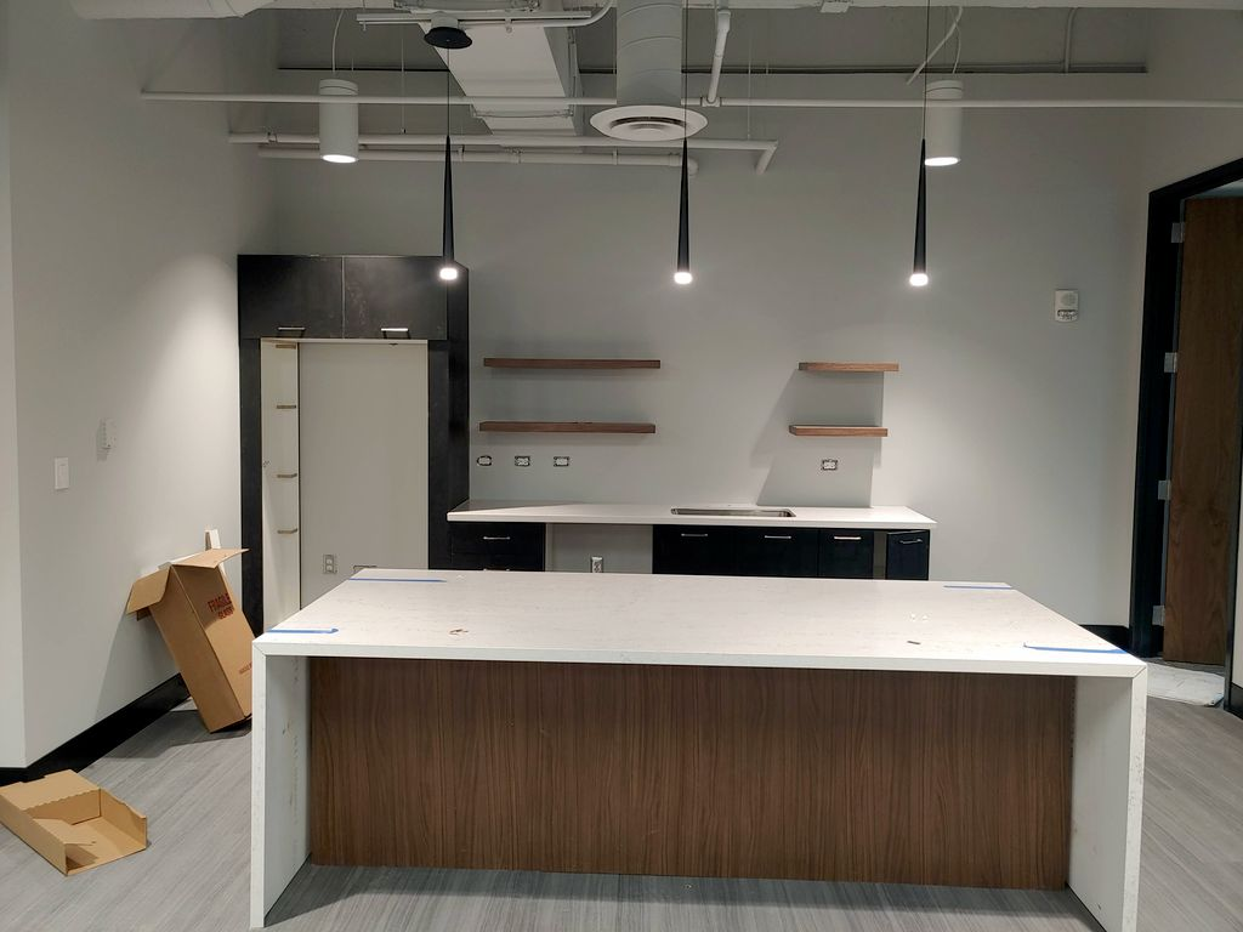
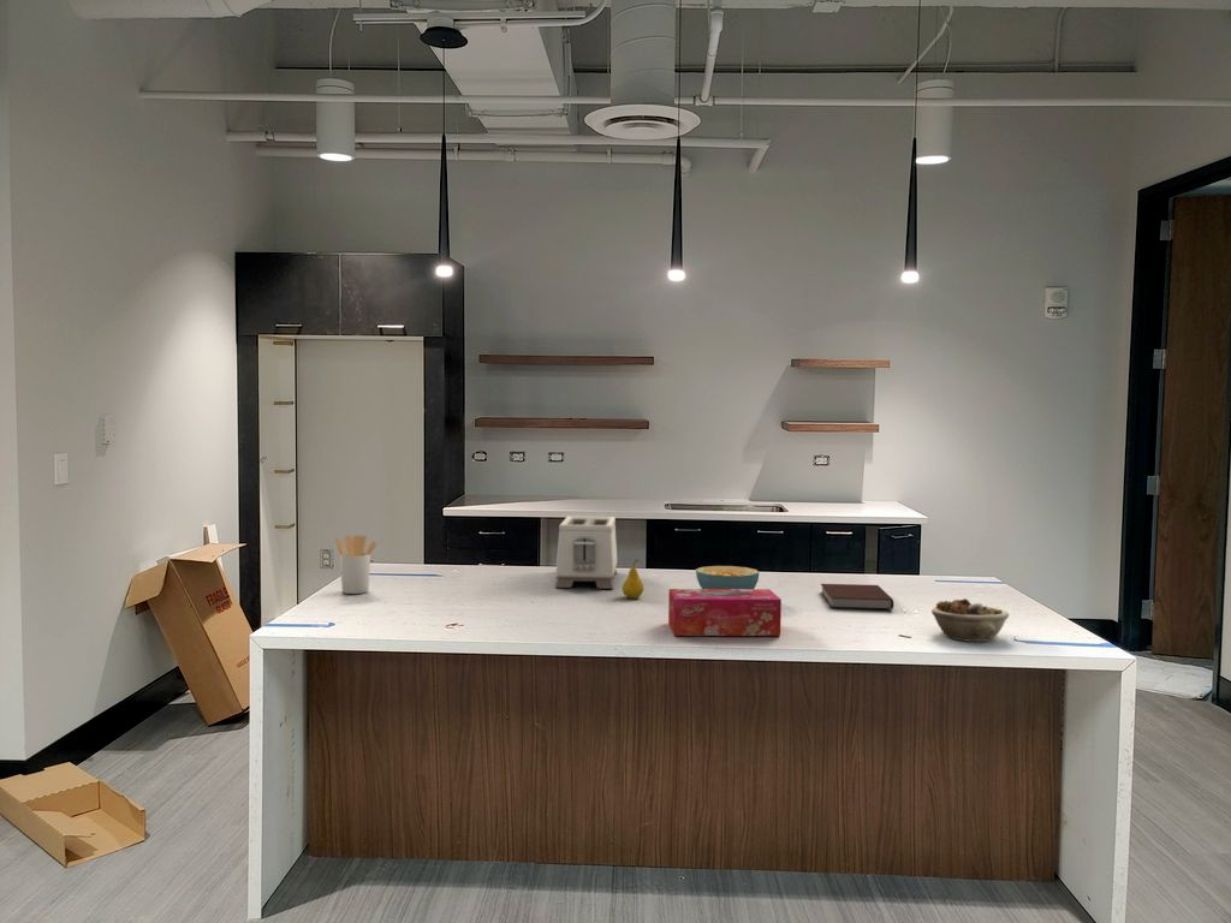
+ succulent planter [930,597,1010,643]
+ tissue box [667,588,783,637]
+ utensil holder [335,534,377,595]
+ fruit [622,559,644,600]
+ cereal bowl [695,565,761,589]
+ toaster [554,514,618,590]
+ notebook [820,583,894,611]
